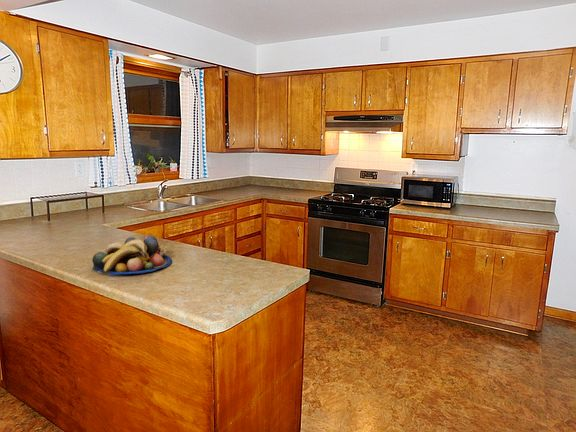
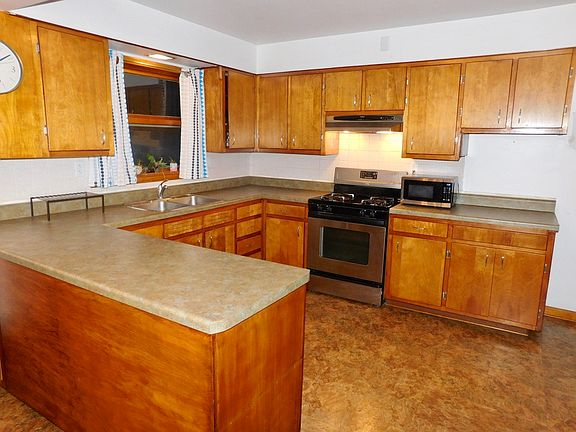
- fruit bowl [91,235,173,276]
